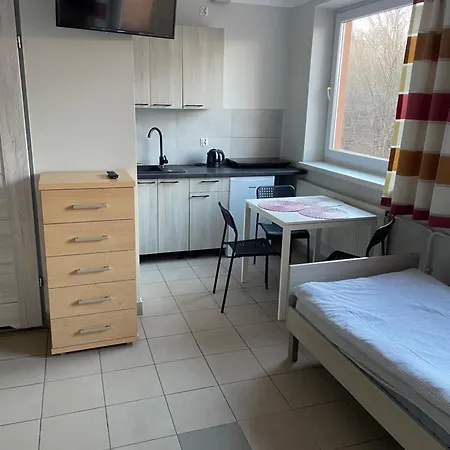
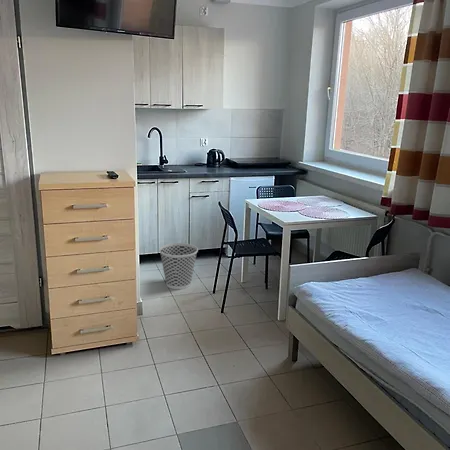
+ wastebasket [158,242,199,290]
